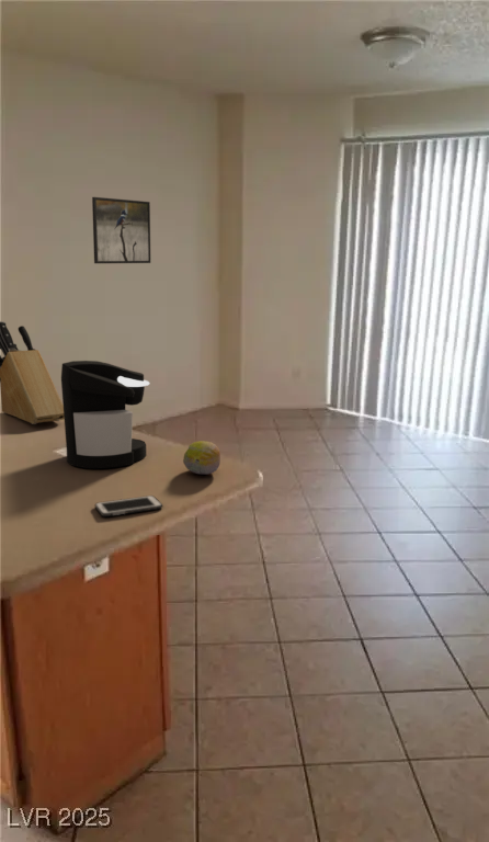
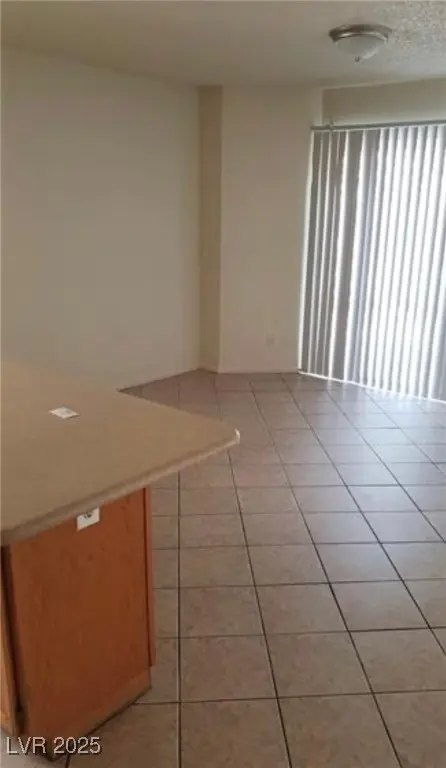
- knife block [0,320,65,425]
- cell phone [94,494,163,517]
- fruit [182,440,221,476]
- coffee maker [60,360,150,469]
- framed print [91,196,151,264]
